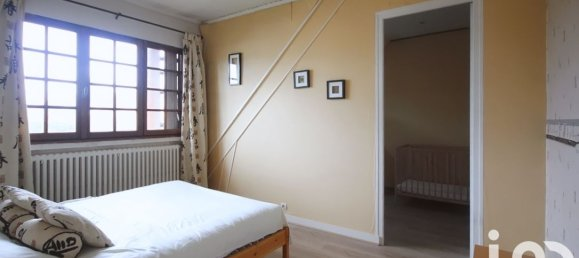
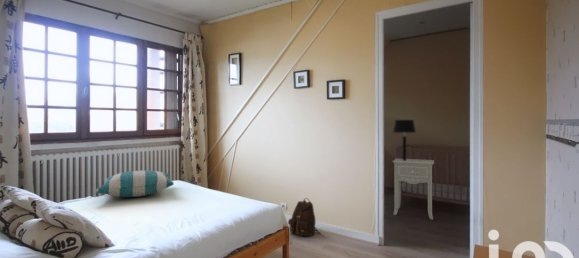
+ backpack [287,197,322,237]
+ nightstand [391,158,435,220]
+ table lamp [392,119,417,161]
+ pillow [93,169,175,198]
